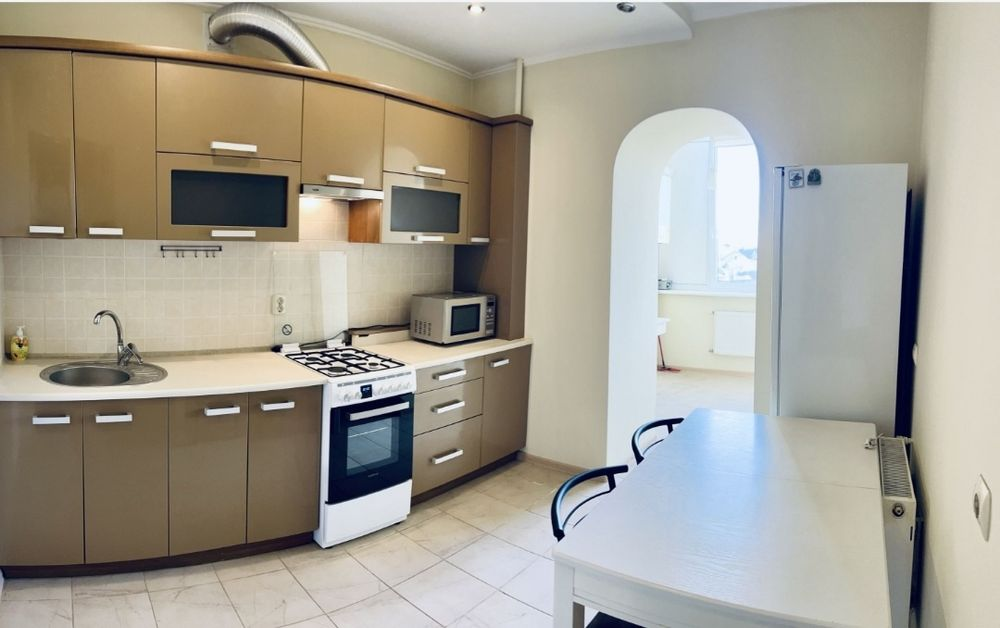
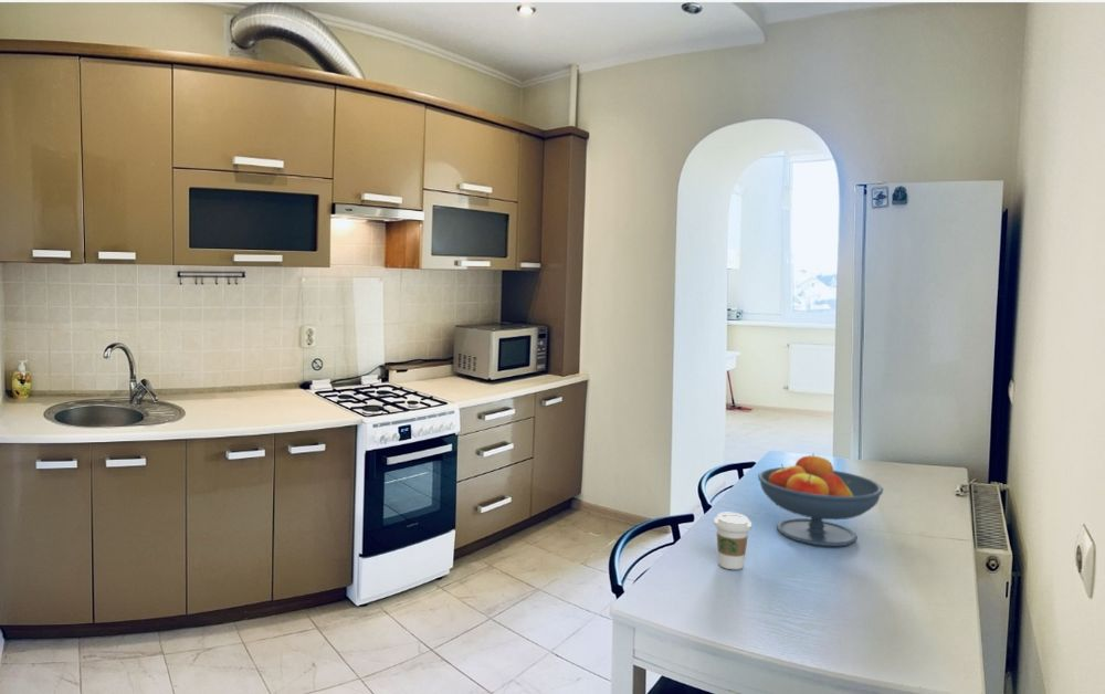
+ fruit bowl [757,452,884,547]
+ coffee cup [713,512,753,570]
